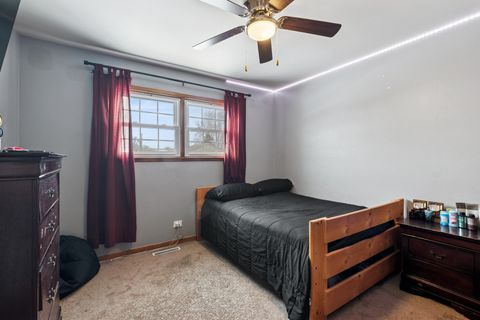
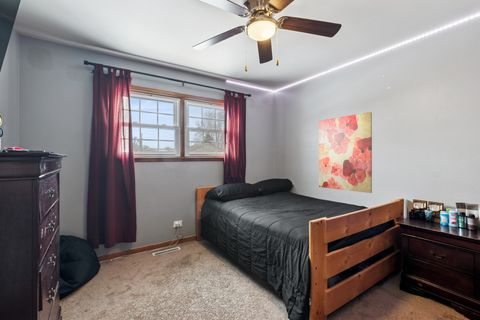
+ wall art [318,111,373,194]
